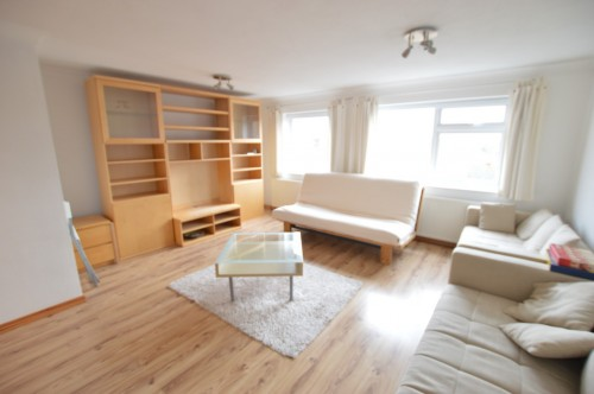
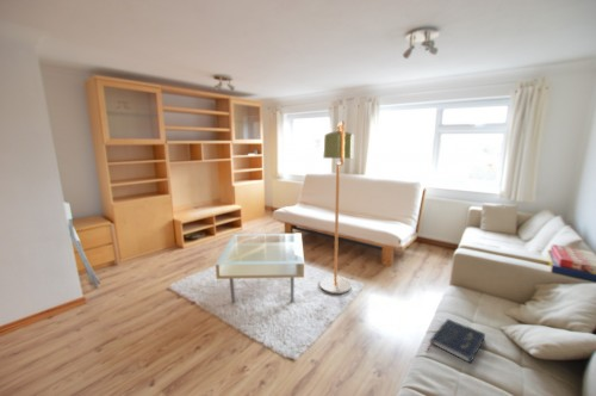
+ book [426,317,486,365]
+ floor lamp [318,120,355,295]
